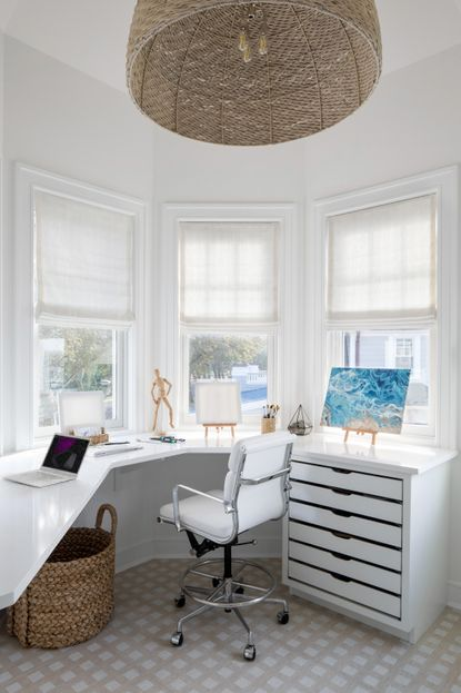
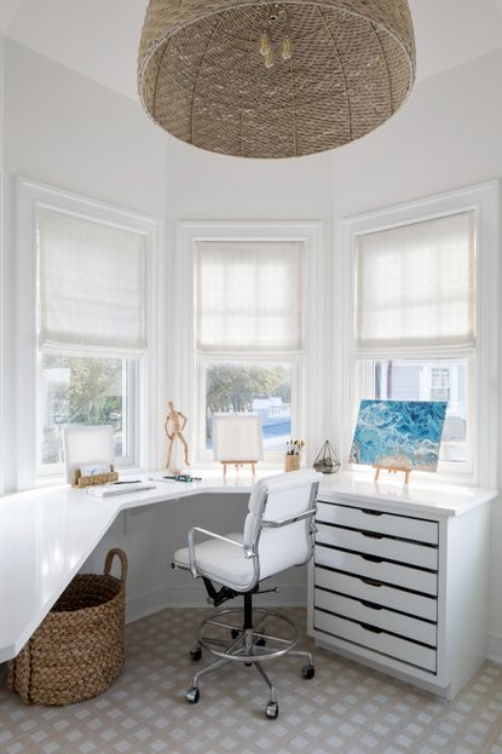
- laptop [2,432,92,488]
